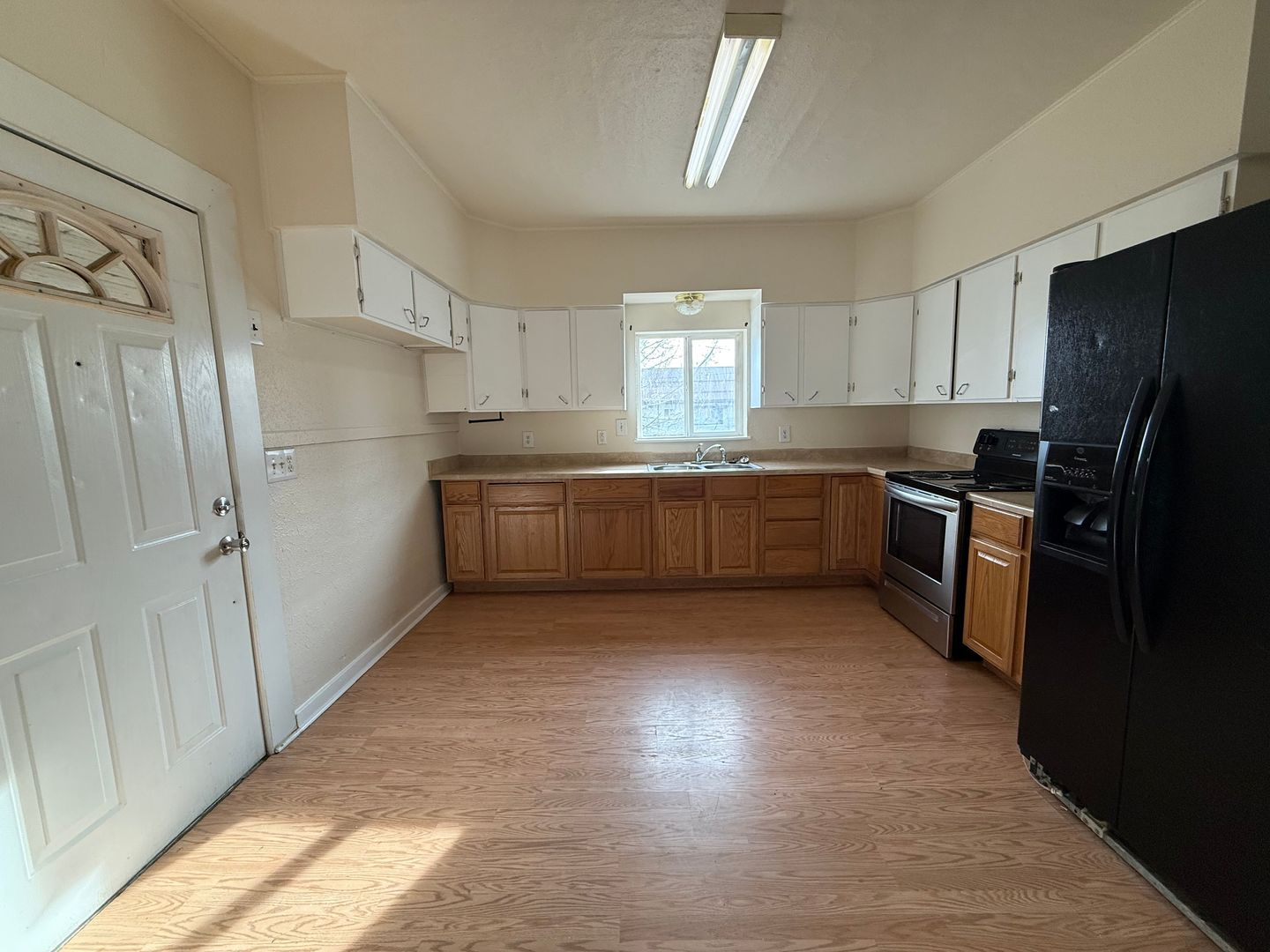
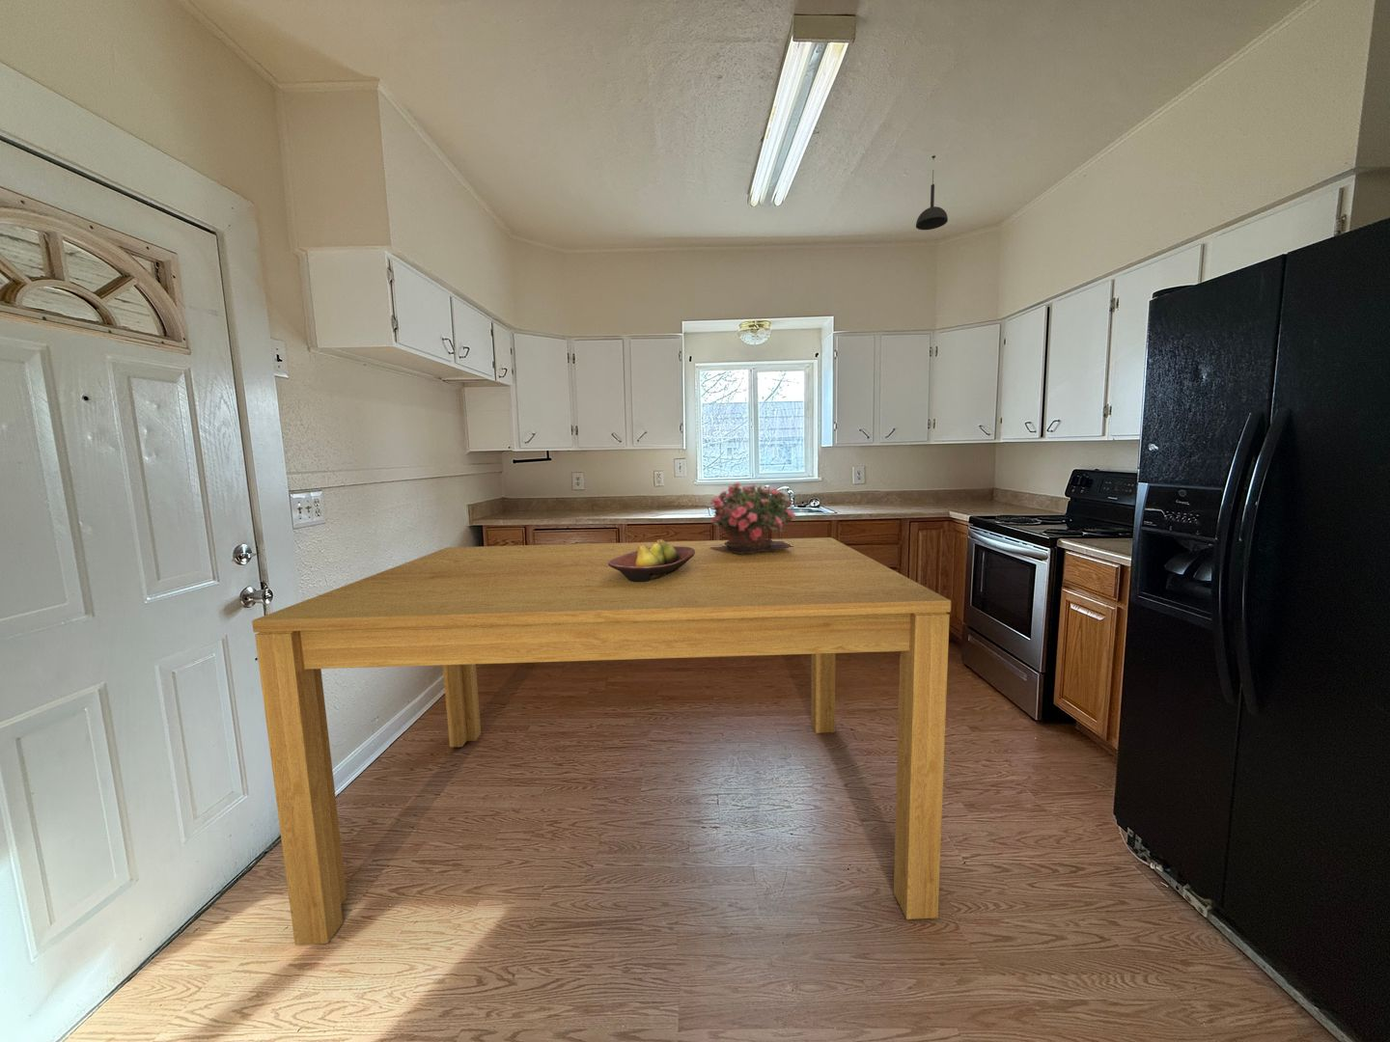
+ dining table [251,536,952,946]
+ potted flower [708,482,797,554]
+ fruit bowl [609,539,695,582]
+ pendant light [915,154,949,231]
